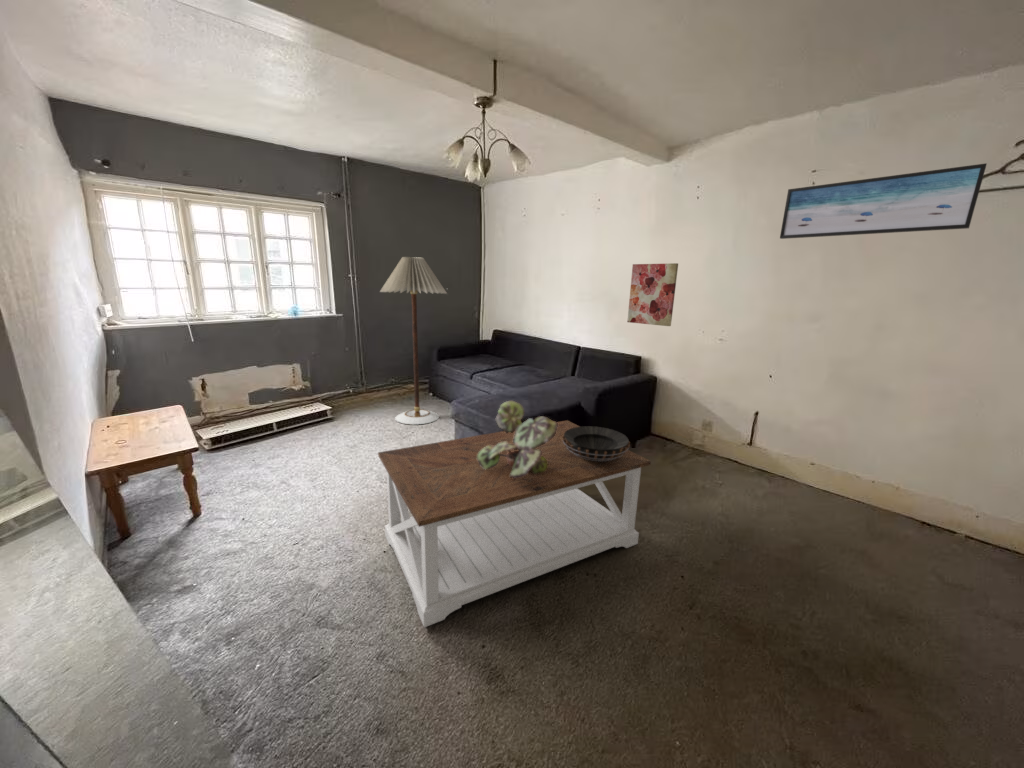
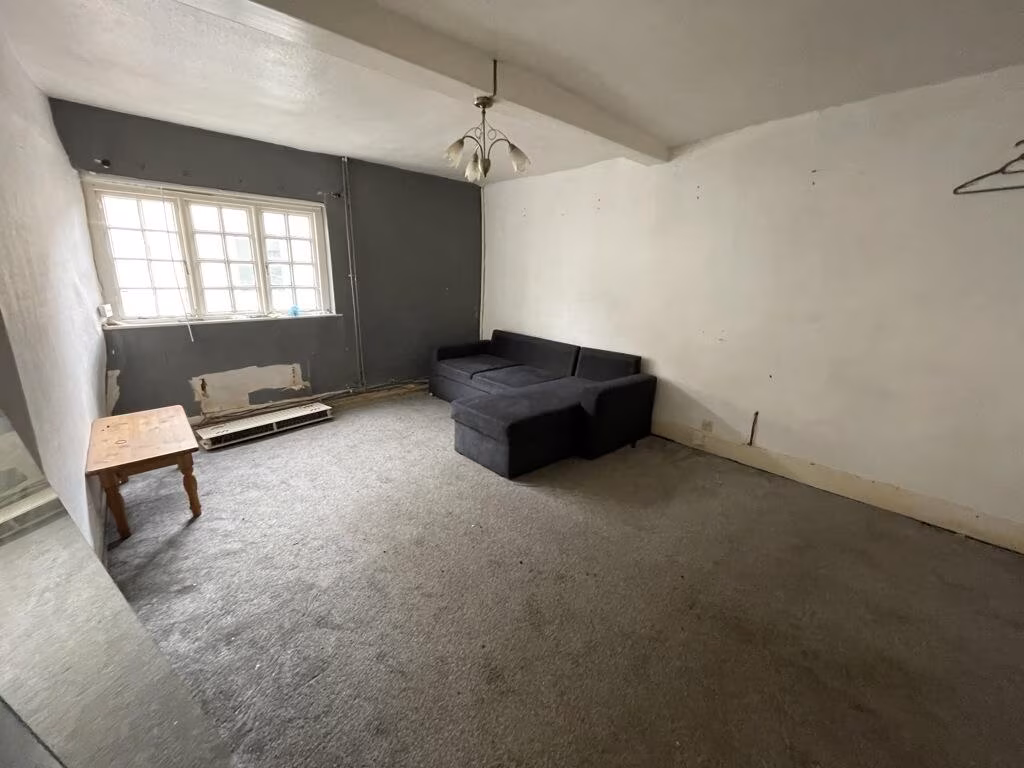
- floor lamp [379,256,448,425]
- decorative bowl [562,425,631,461]
- potted plant [477,400,558,478]
- wall art [779,162,988,240]
- wall art [626,262,679,327]
- coffee table [377,419,652,628]
